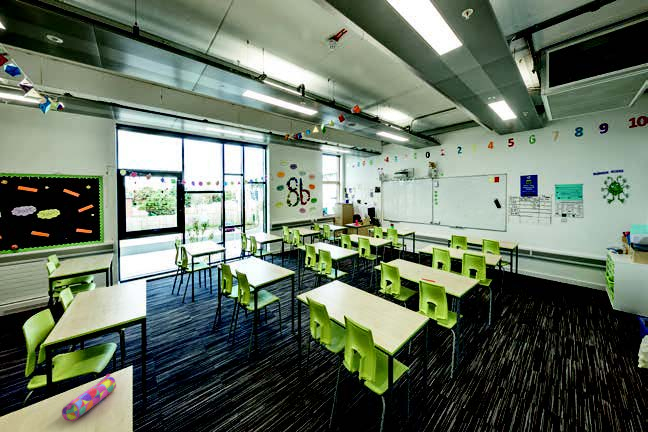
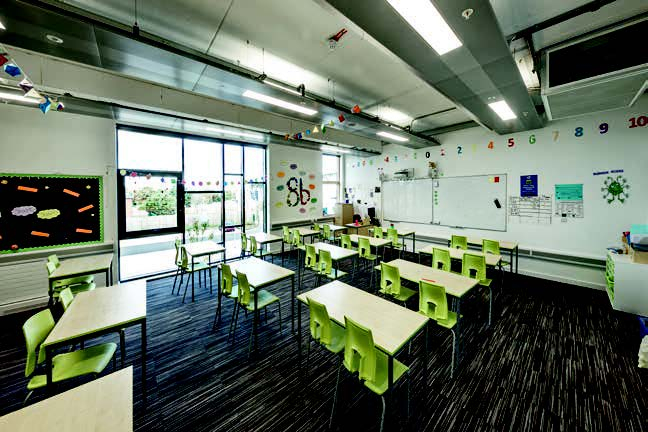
- pencil case [61,373,117,422]
